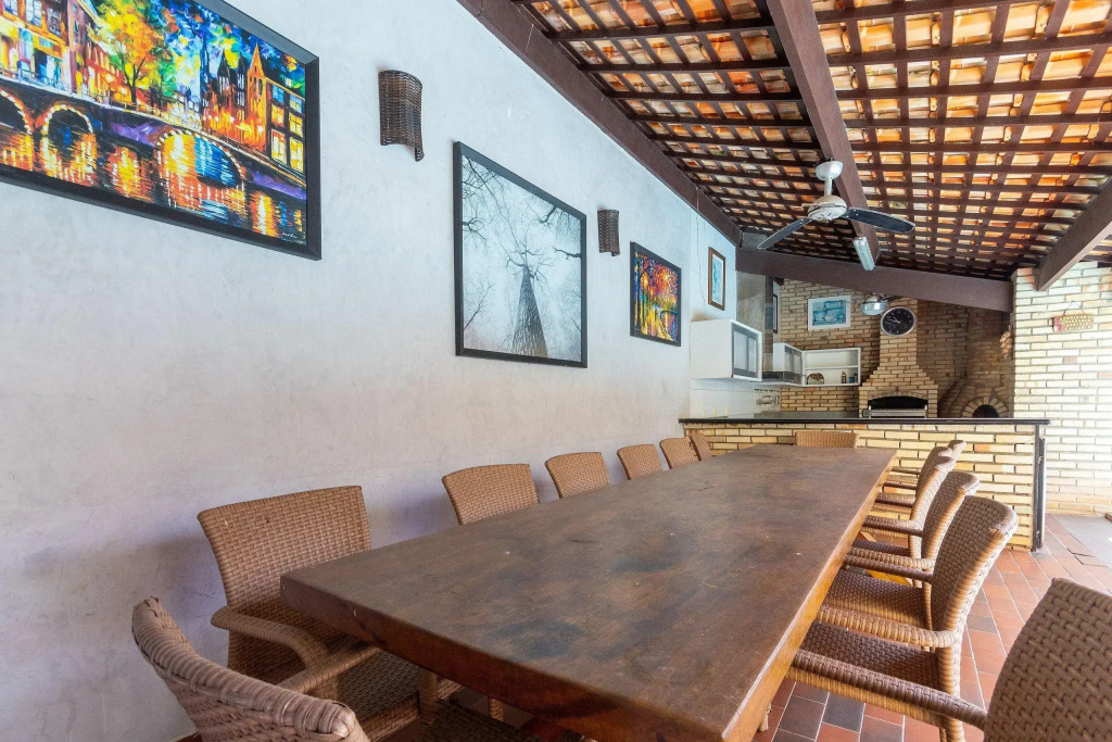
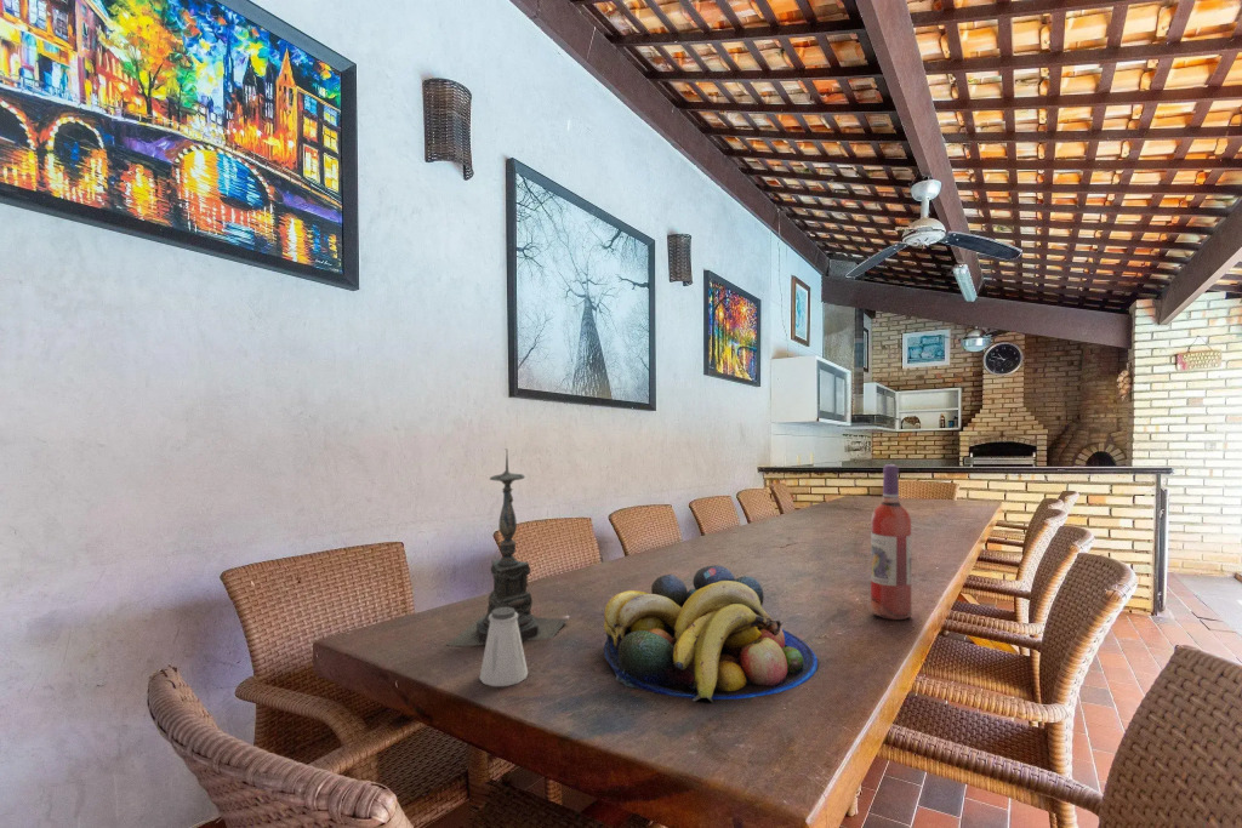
+ candle holder [446,447,569,647]
+ fruit bowl [603,564,819,702]
+ saltshaker [478,607,529,687]
+ wine bottle [870,463,912,621]
